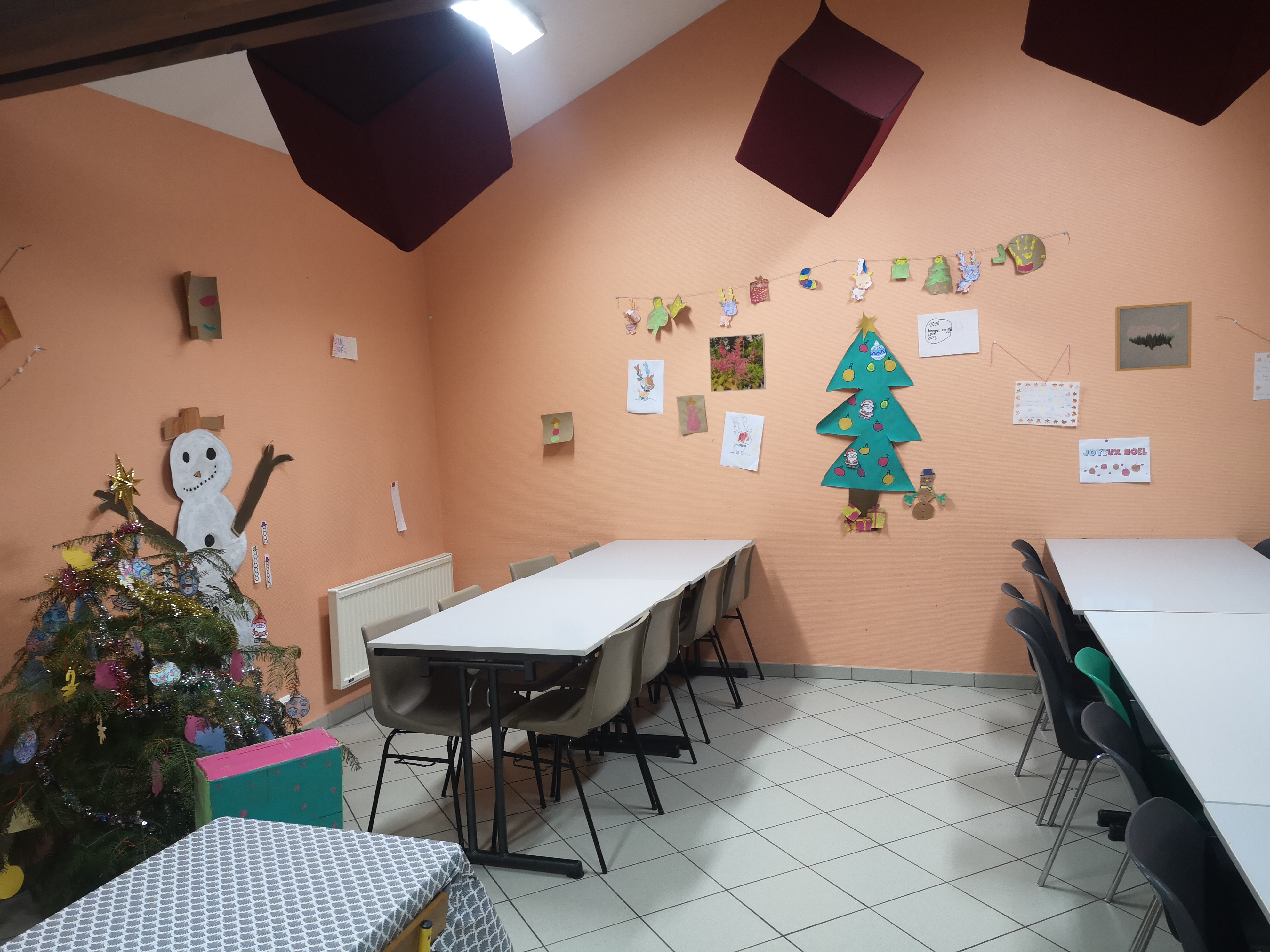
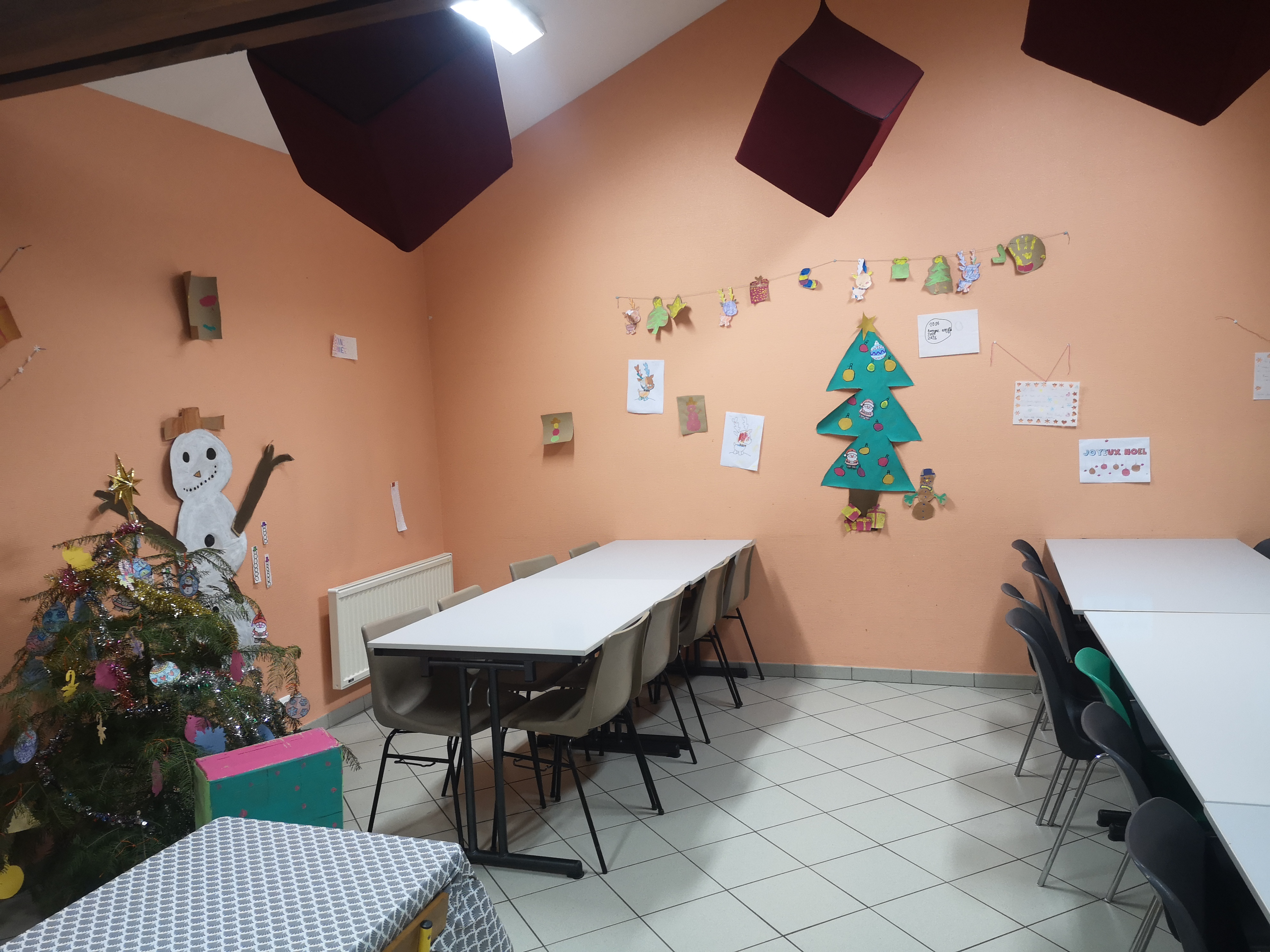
- wall art [1115,301,1192,372]
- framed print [709,333,766,393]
